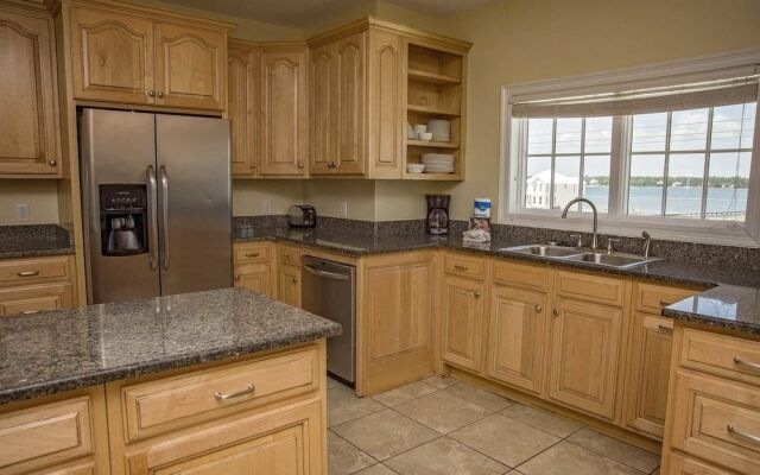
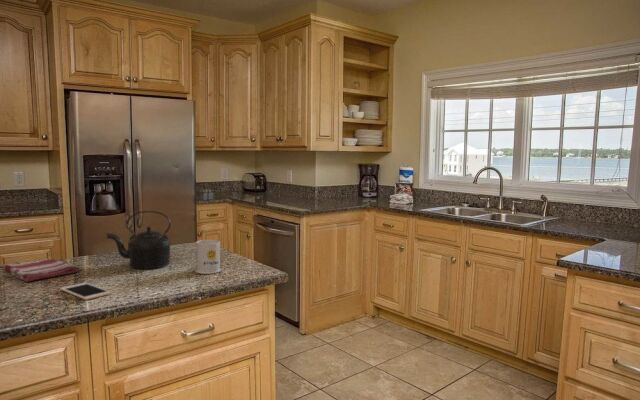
+ dish towel [2,257,80,283]
+ cell phone [59,282,112,301]
+ mug [186,239,222,275]
+ kettle [105,210,172,270]
